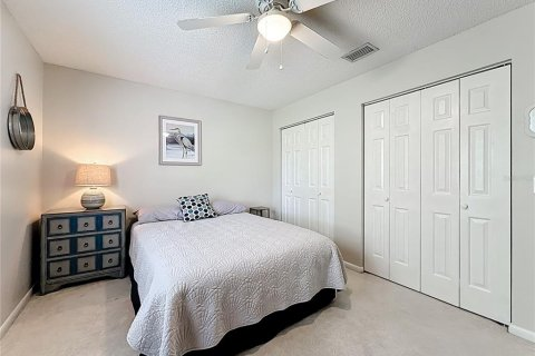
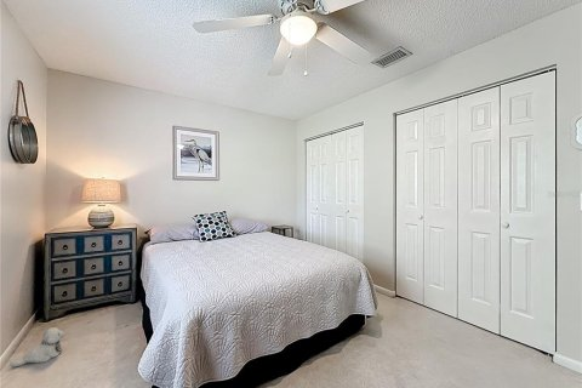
+ plush toy [8,326,65,367]
